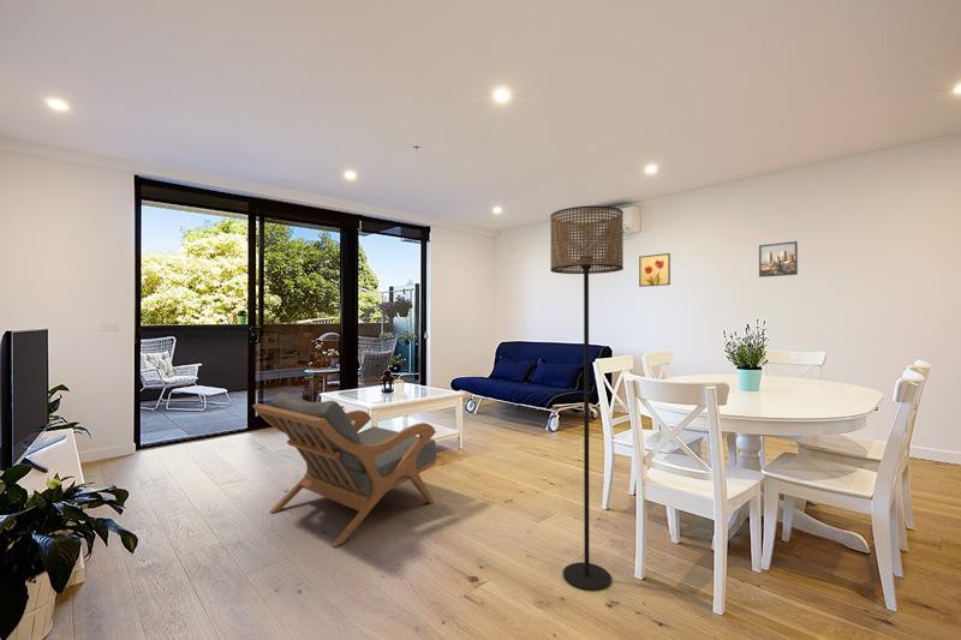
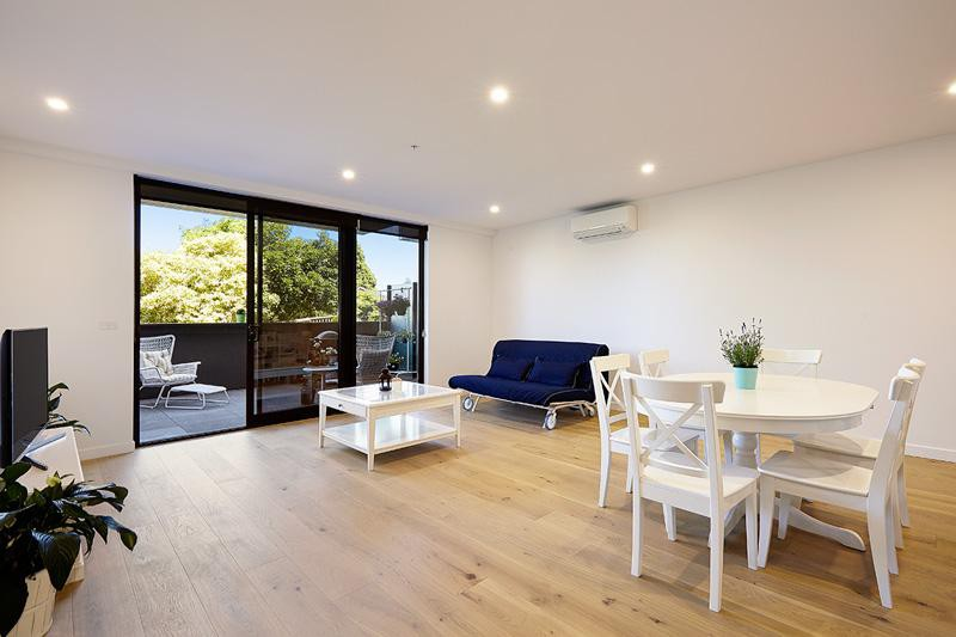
- wall art [638,252,671,288]
- armchair [251,390,438,548]
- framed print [758,240,799,279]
- floor lamp [549,205,625,592]
